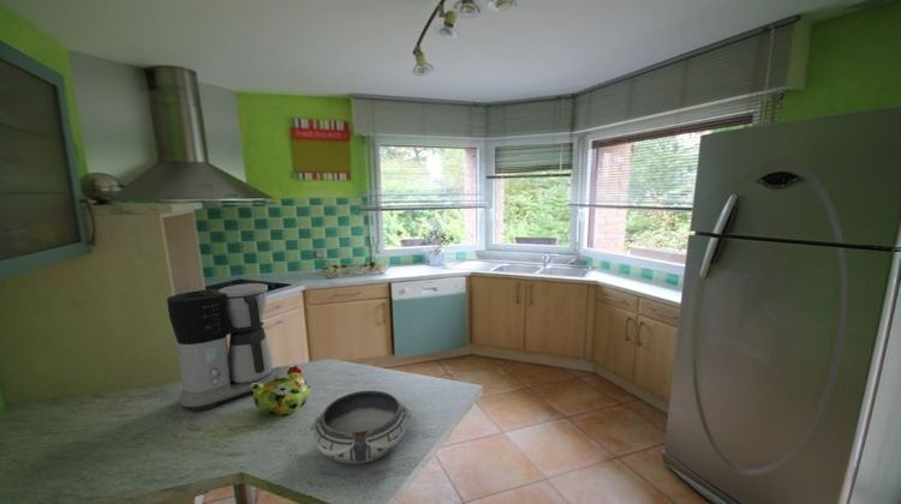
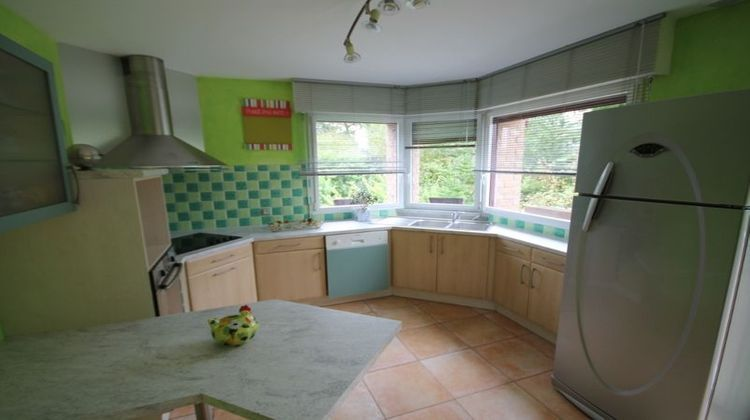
- bowl [310,390,412,466]
- coffee maker [166,282,276,413]
